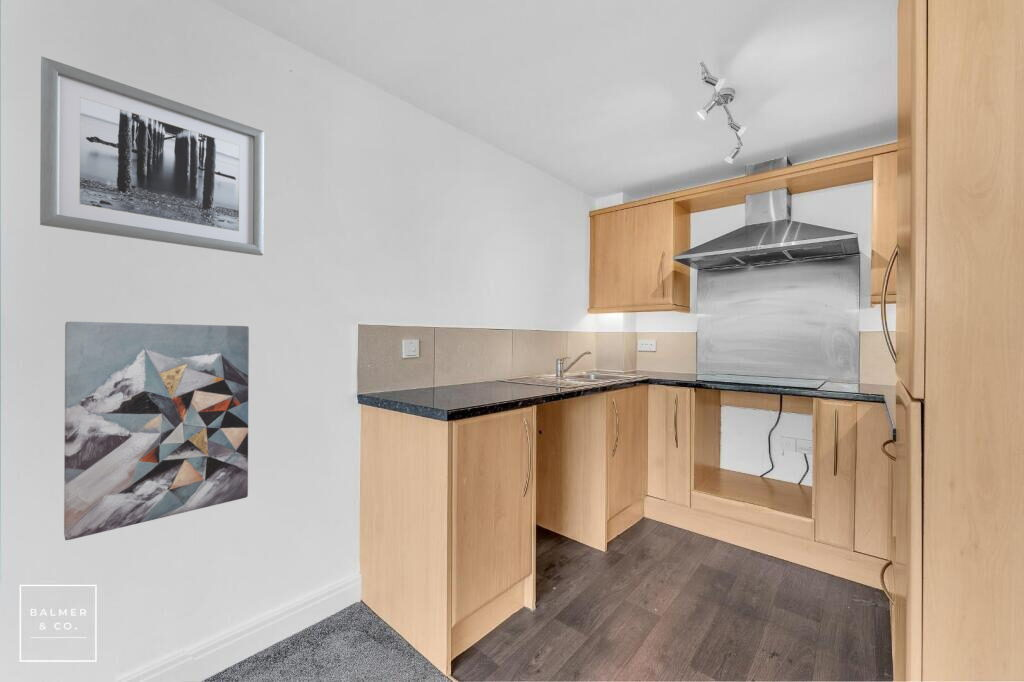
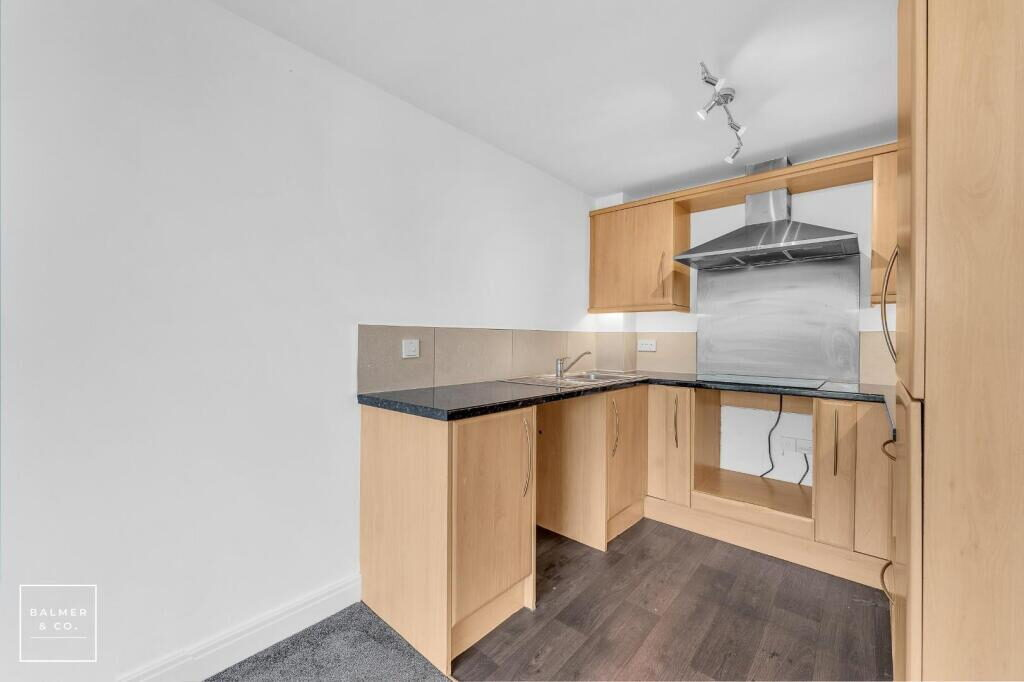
- wall art [39,56,265,256]
- wall art [63,321,250,541]
